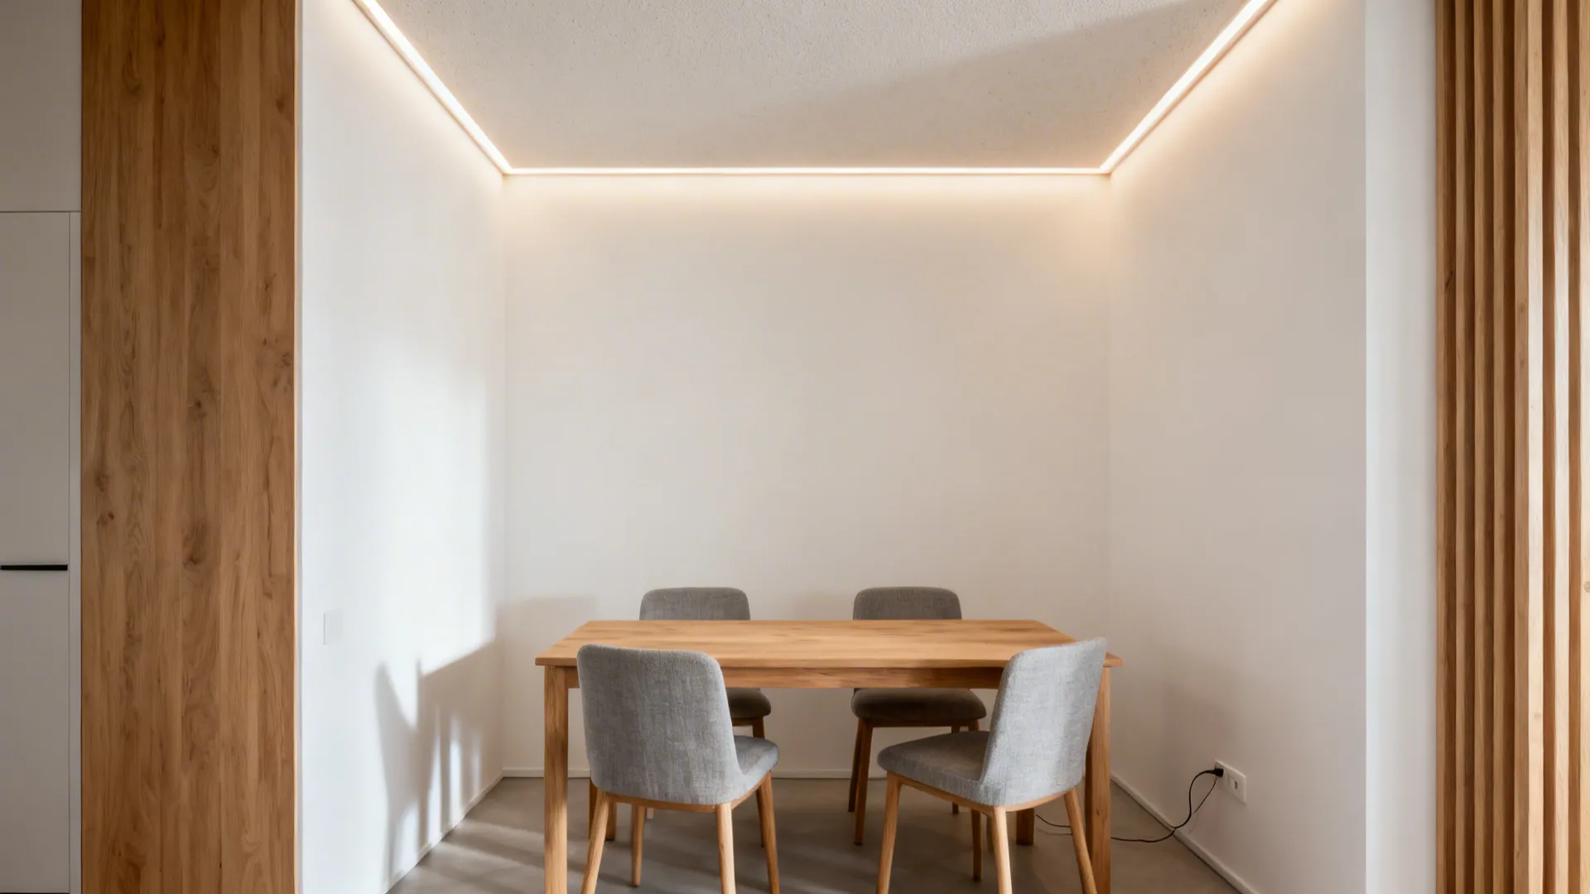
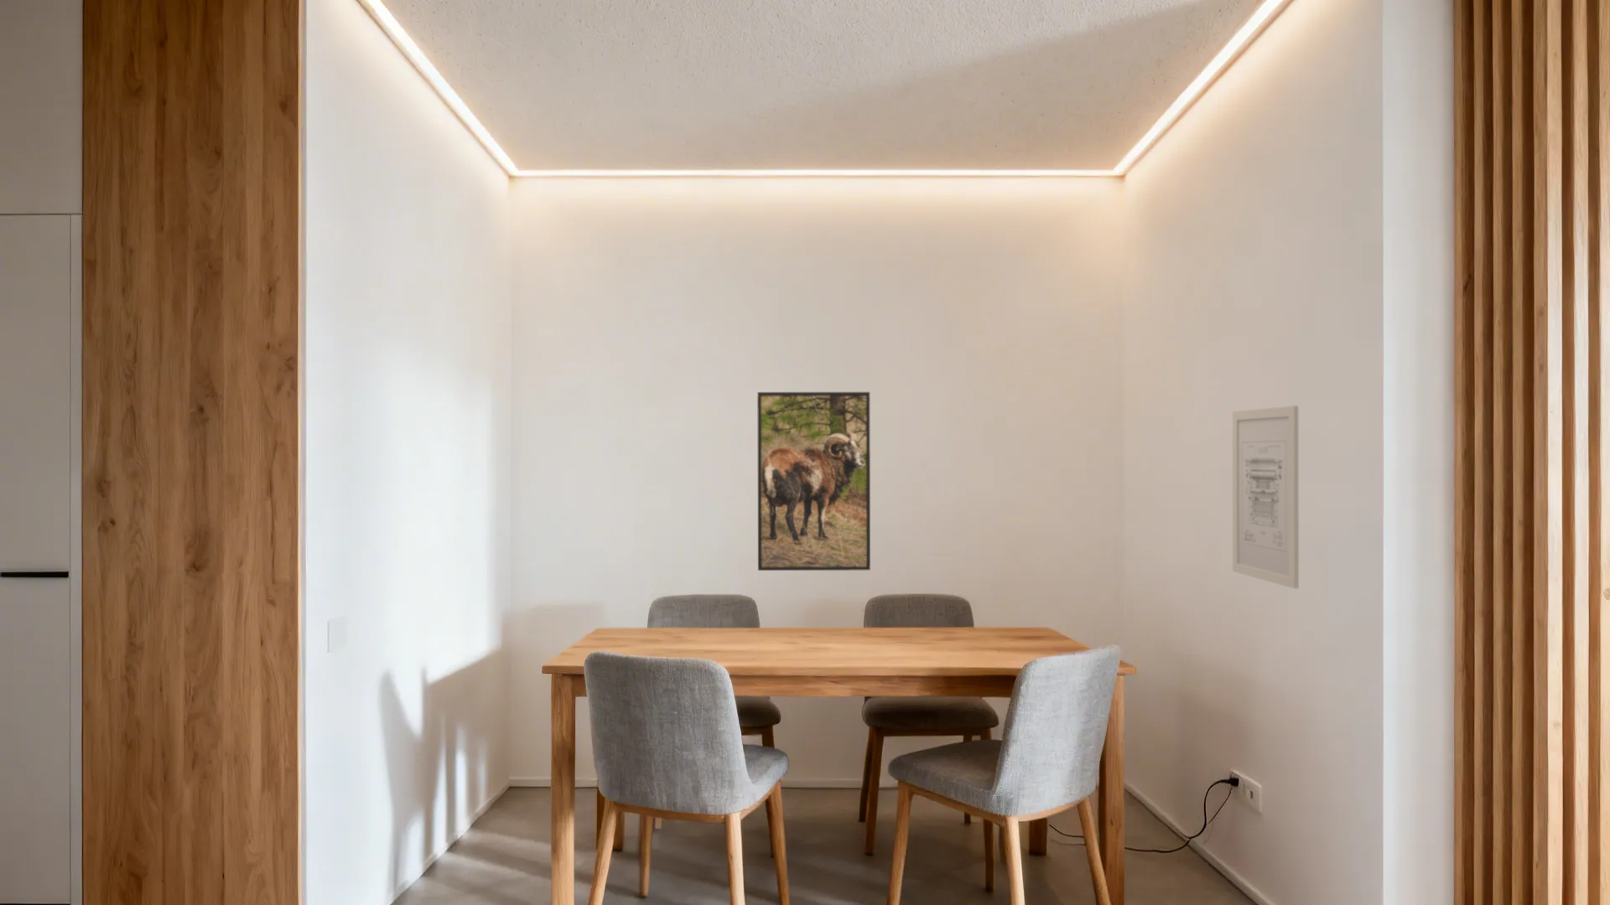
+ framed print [756,391,871,571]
+ wall art [1232,404,1299,589]
